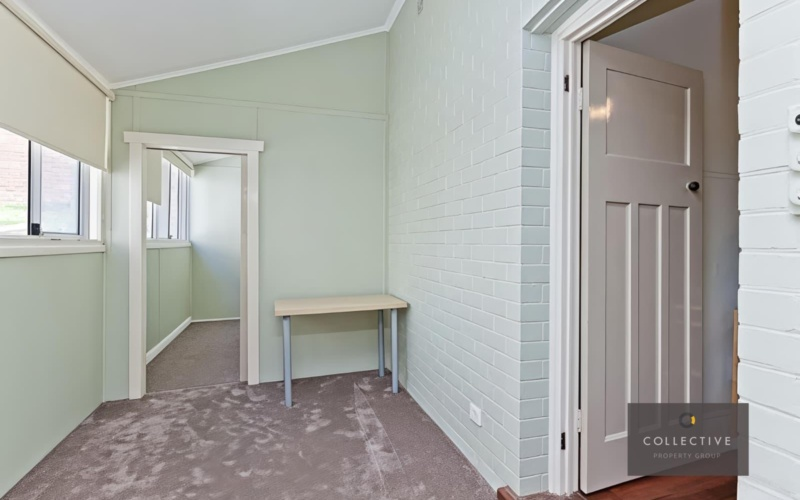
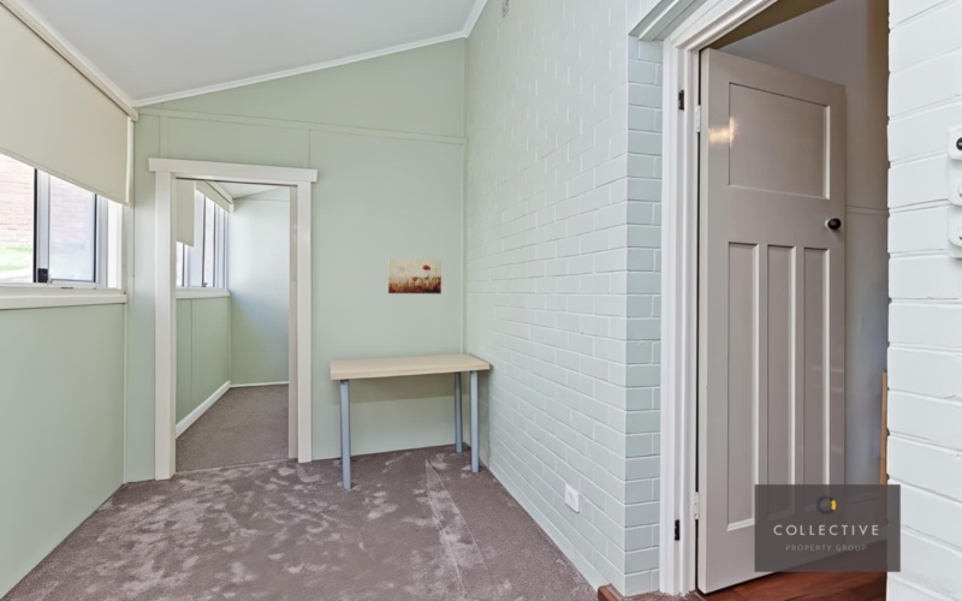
+ wall art [387,257,443,294]
